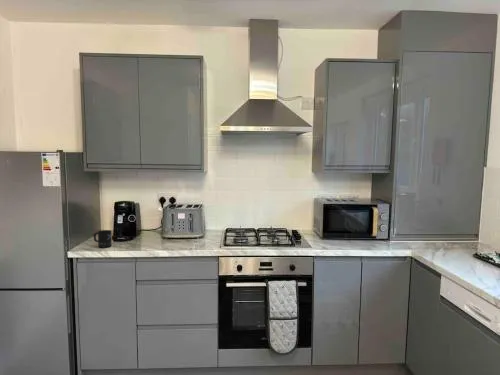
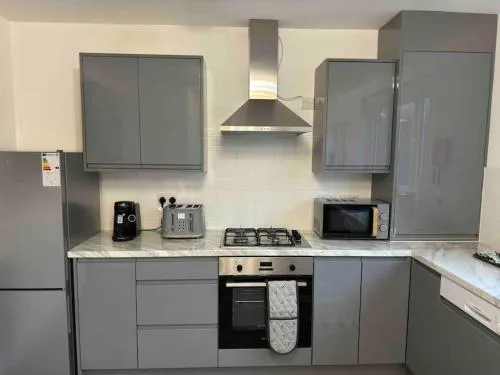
- mug [93,229,113,249]
